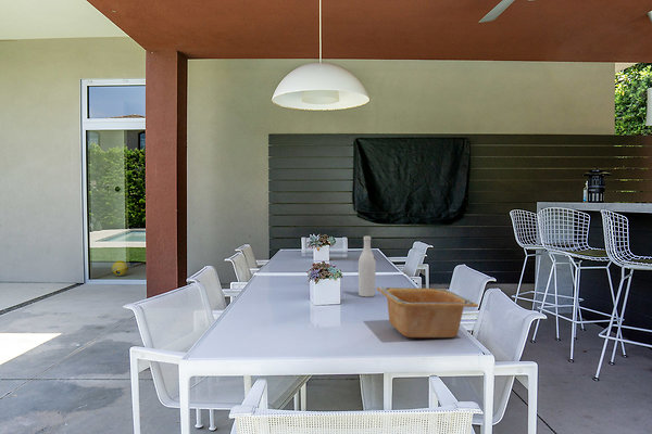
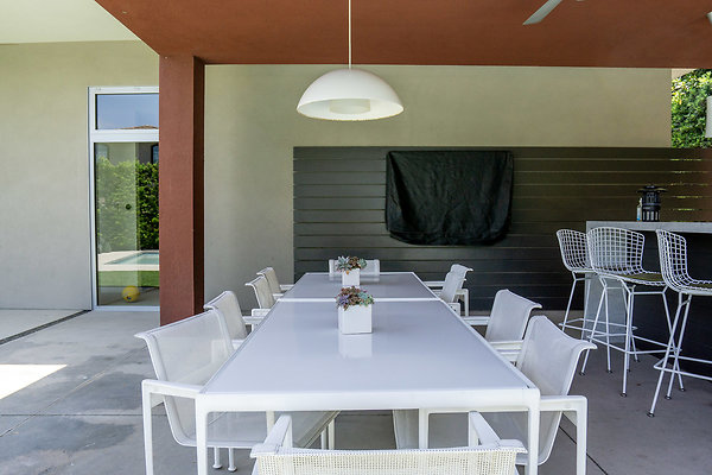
- wine bottle [358,235,377,298]
- serving bowl [375,286,479,339]
